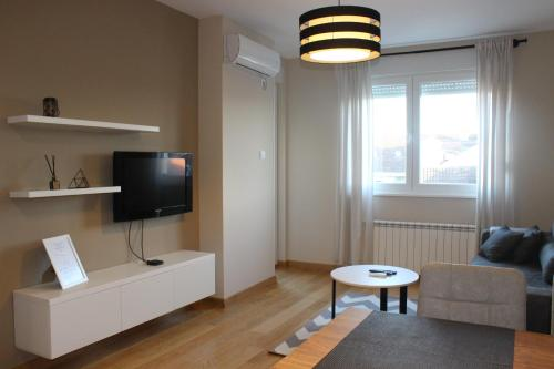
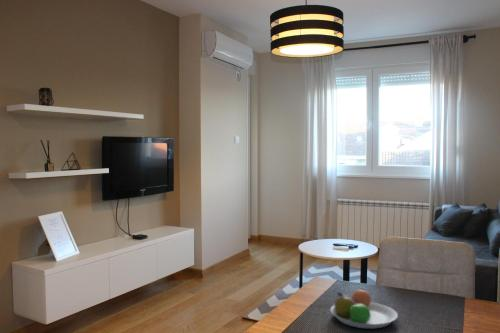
+ fruit bowl [329,288,399,329]
